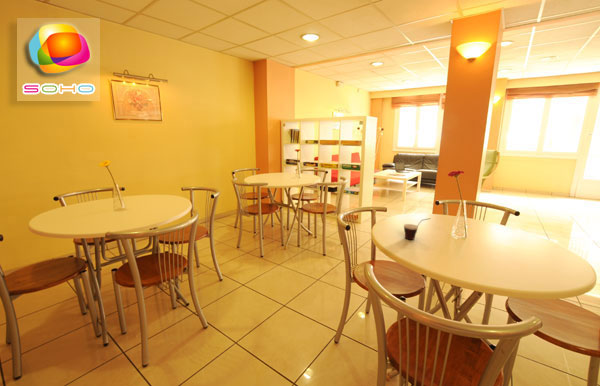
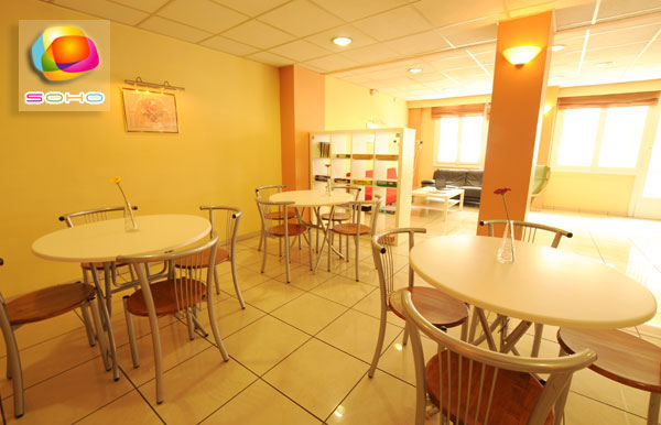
- cup [403,217,432,241]
